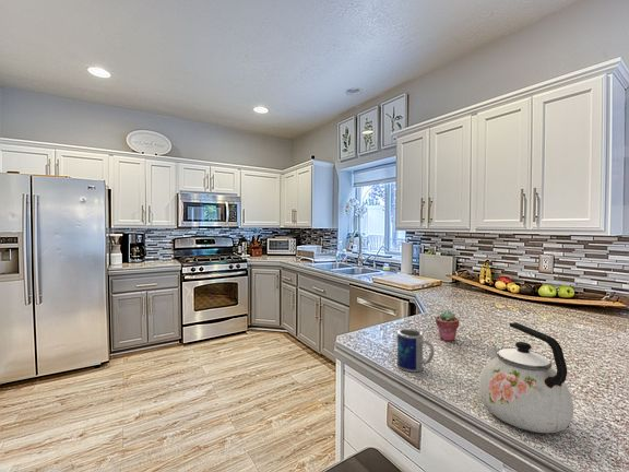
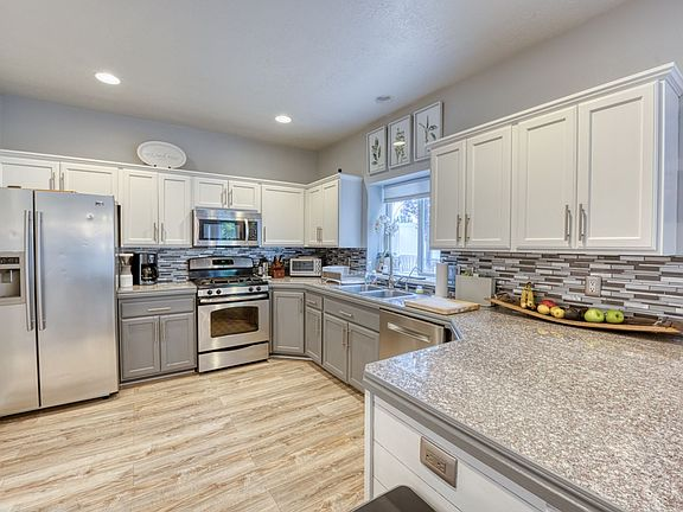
- kettle [478,321,574,434]
- mug [396,328,436,373]
- potted succulent [435,309,460,342]
